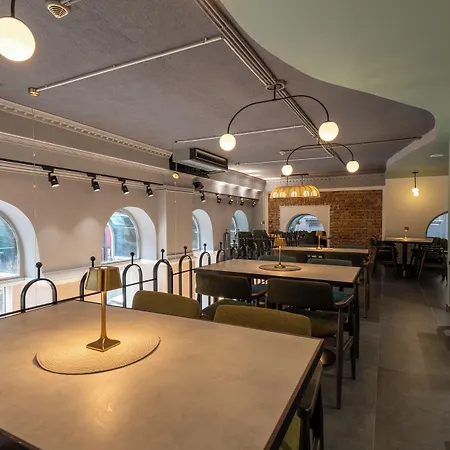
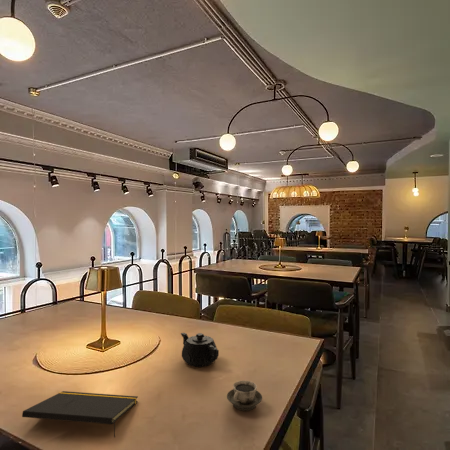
+ cup [226,379,263,412]
+ teapot [180,332,220,368]
+ notepad [21,390,139,438]
